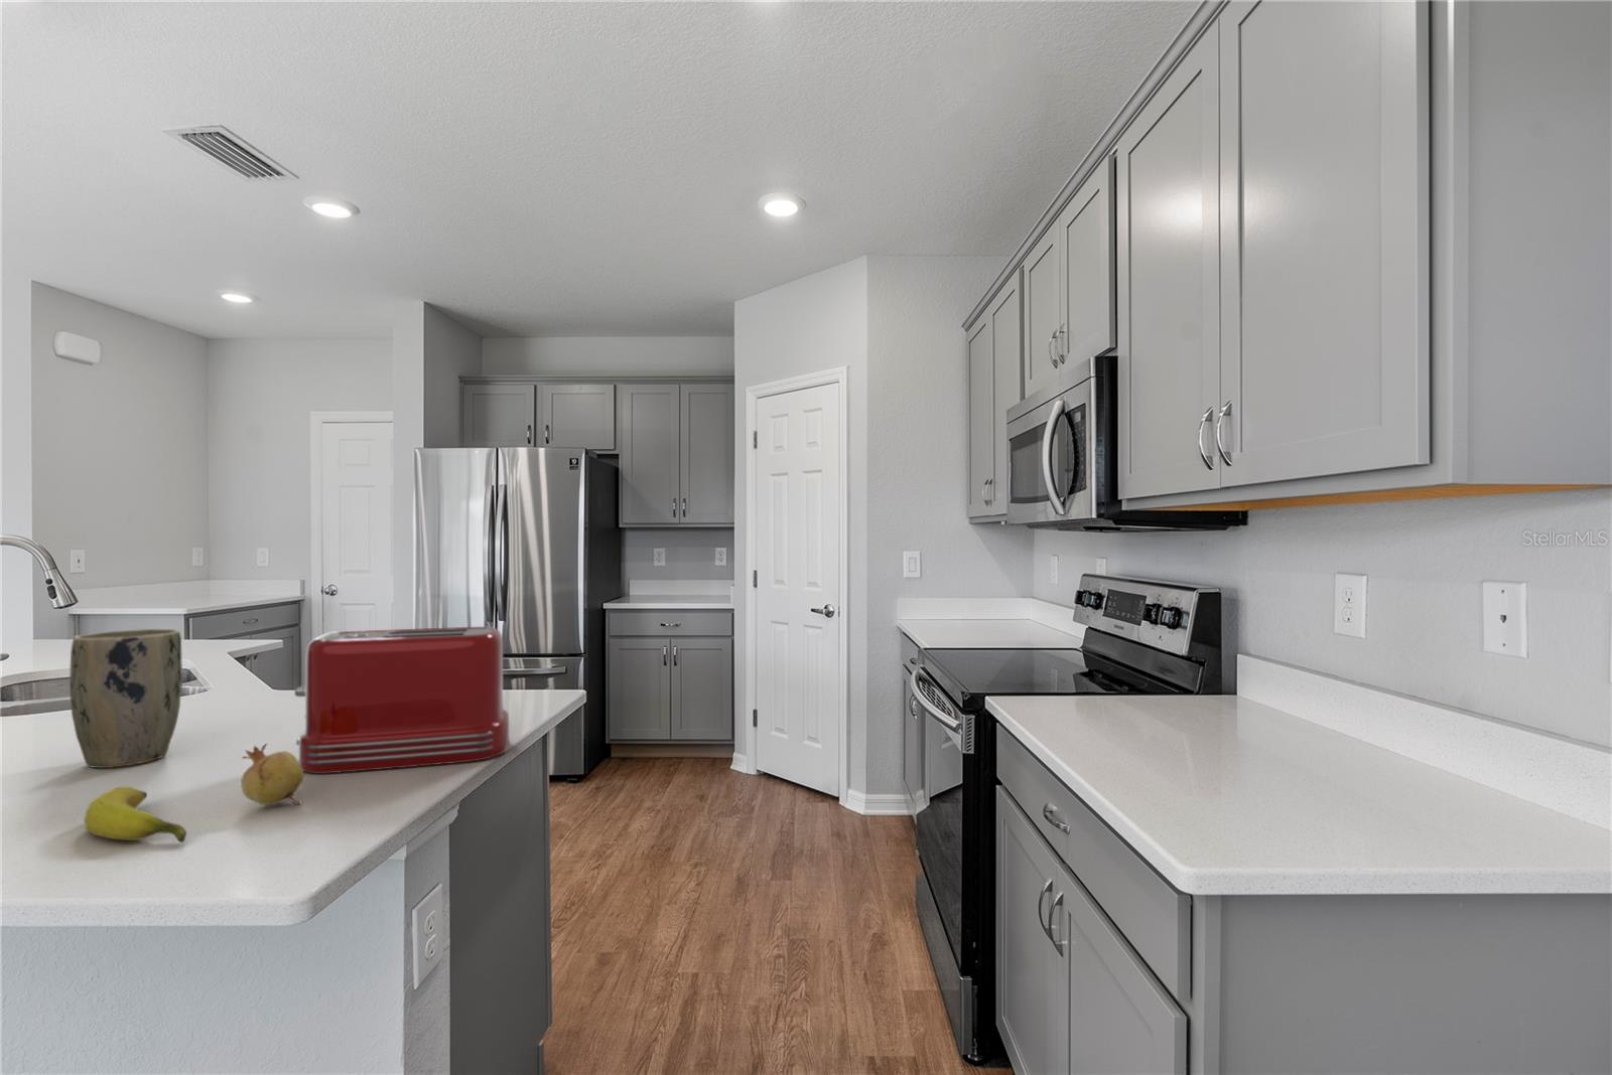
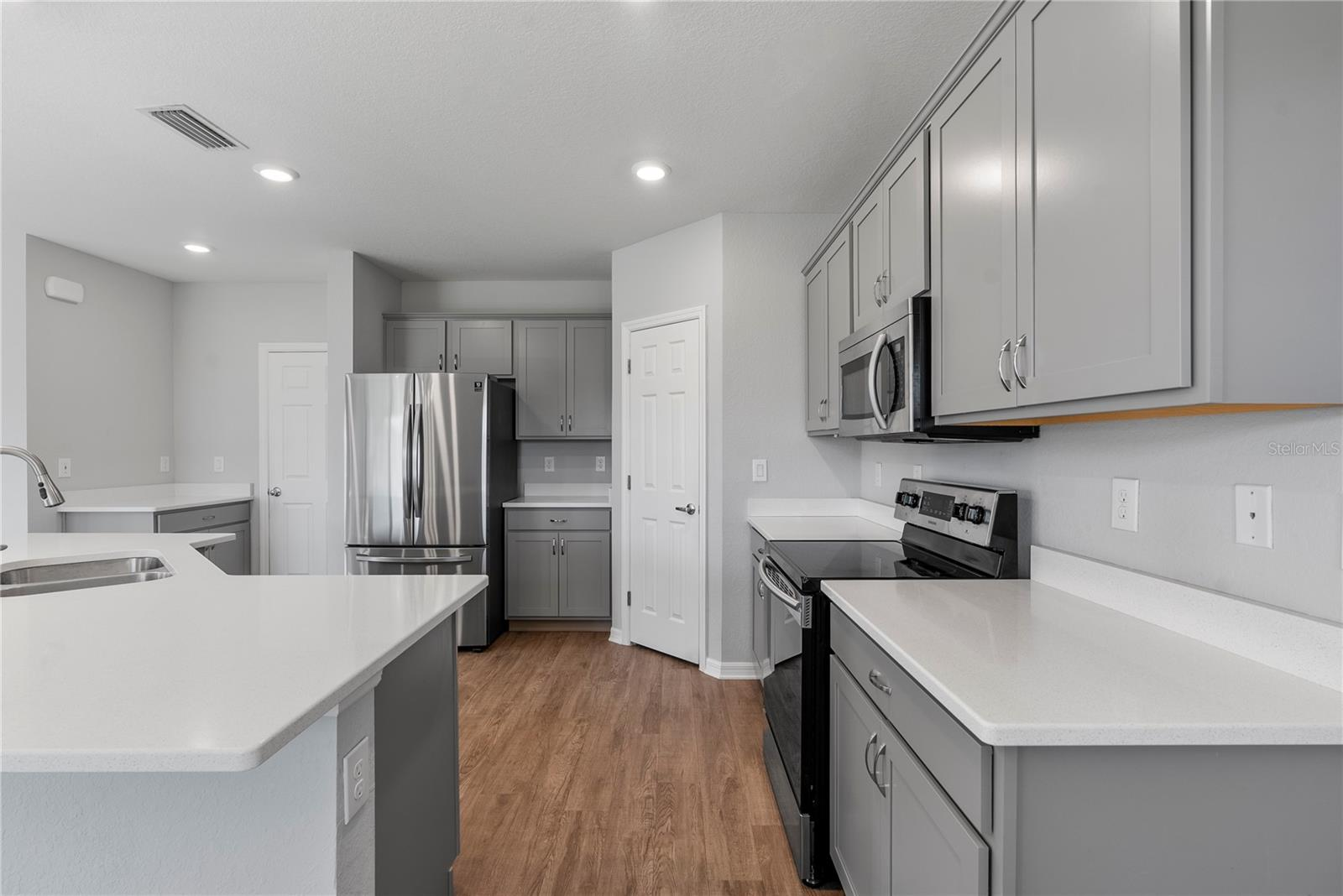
- plant pot [68,629,184,769]
- toaster [293,626,510,774]
- fruit [240,743,304,806]
- banana [84,785,187,843]
